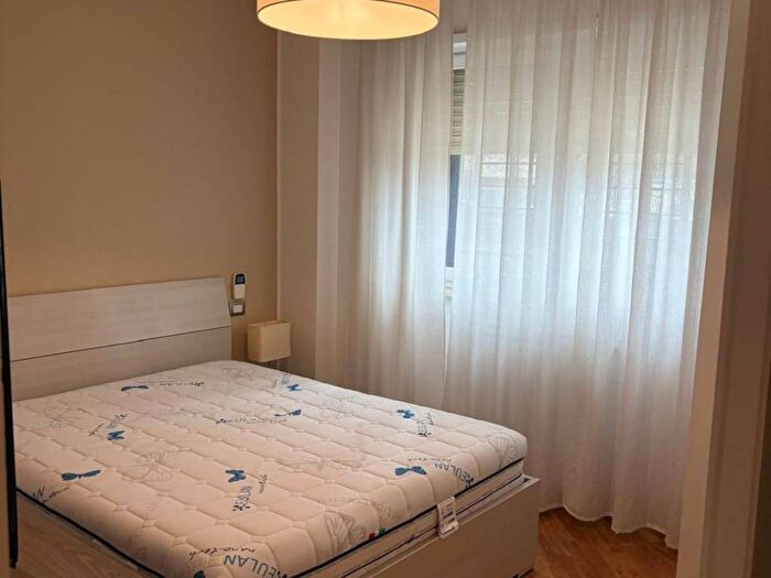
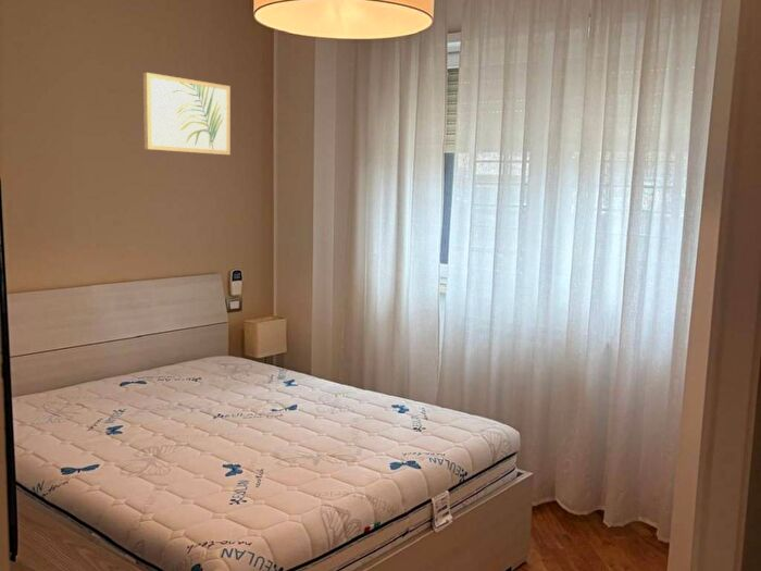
+ wall art [142,72,232,156]
